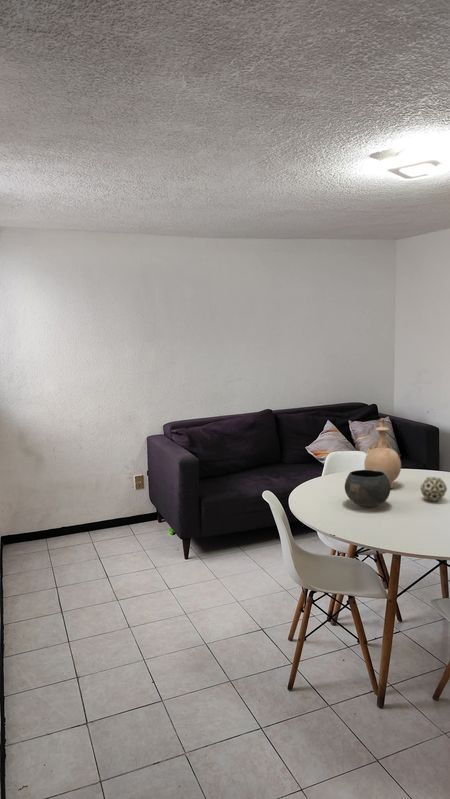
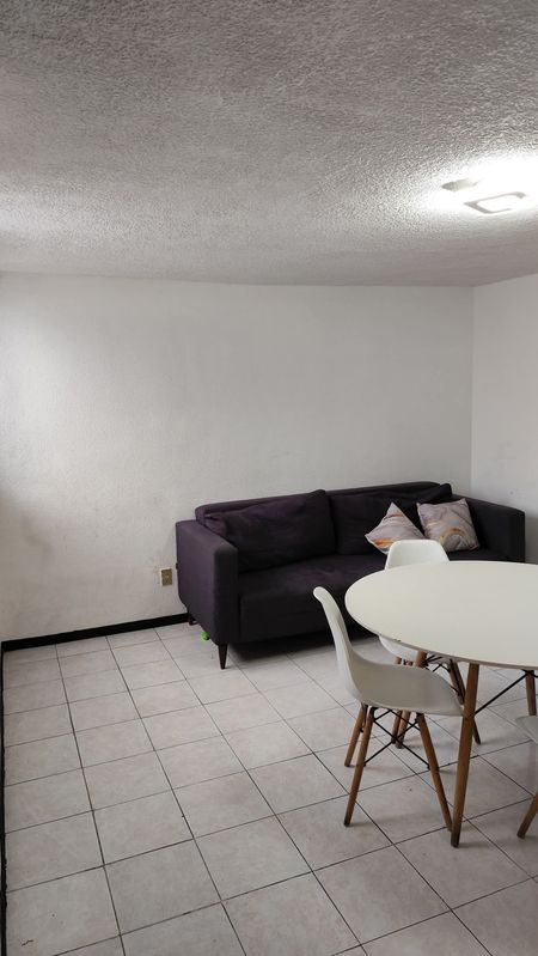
- bowl [344,469,391,508]
- decorative ball [419,476,448,502]
- vase [363,417,402,489]
